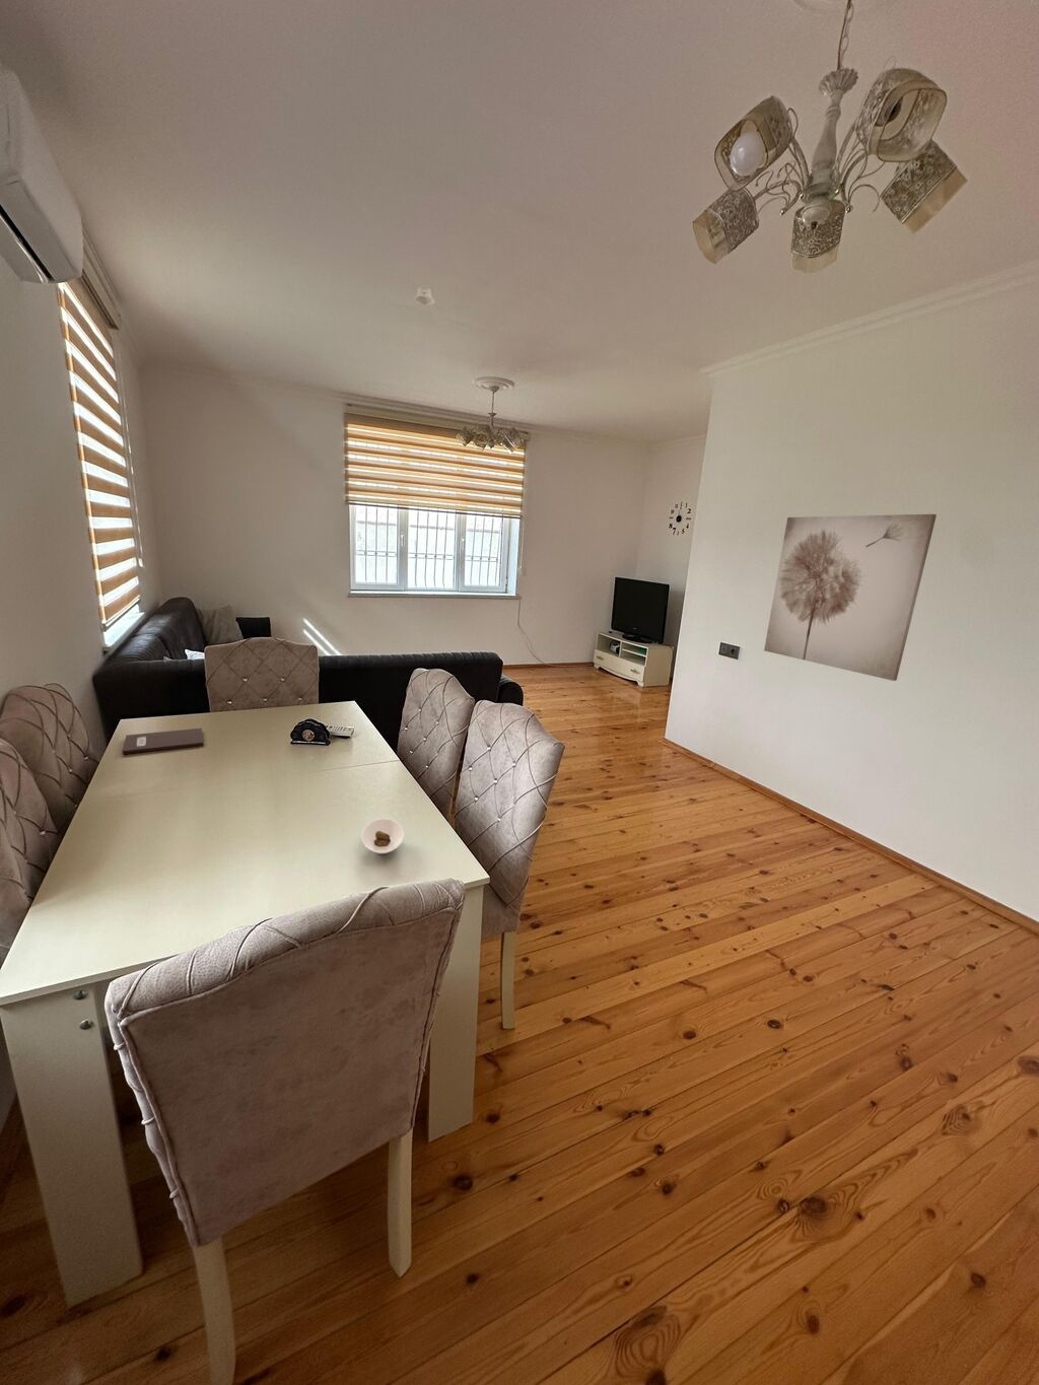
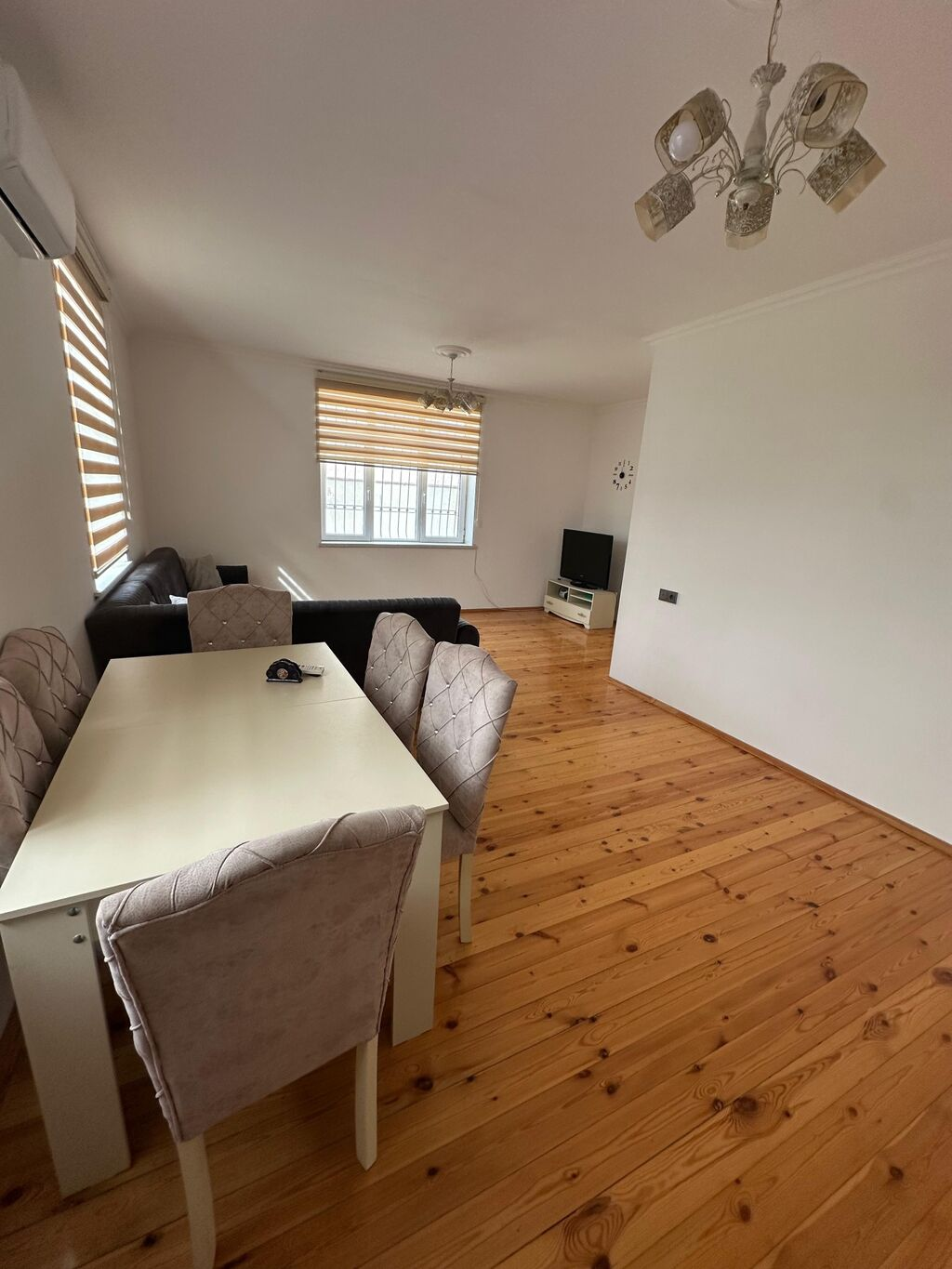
- notebook [122,728,205,755]
- recessed light [413,286,437,306]
- saucer [361,817,405,856]
- wall art [763,513,938,682]
